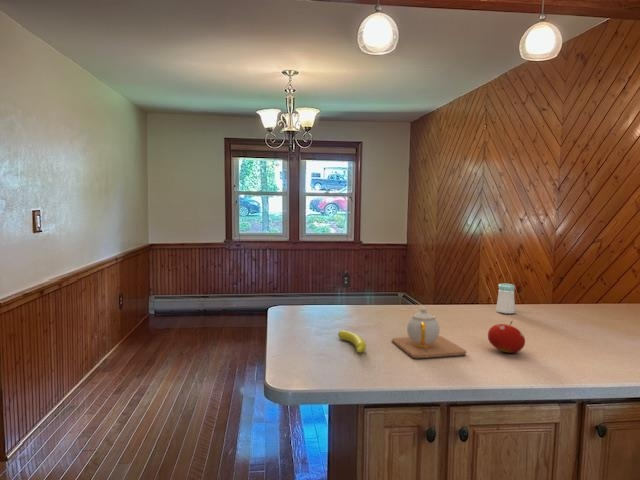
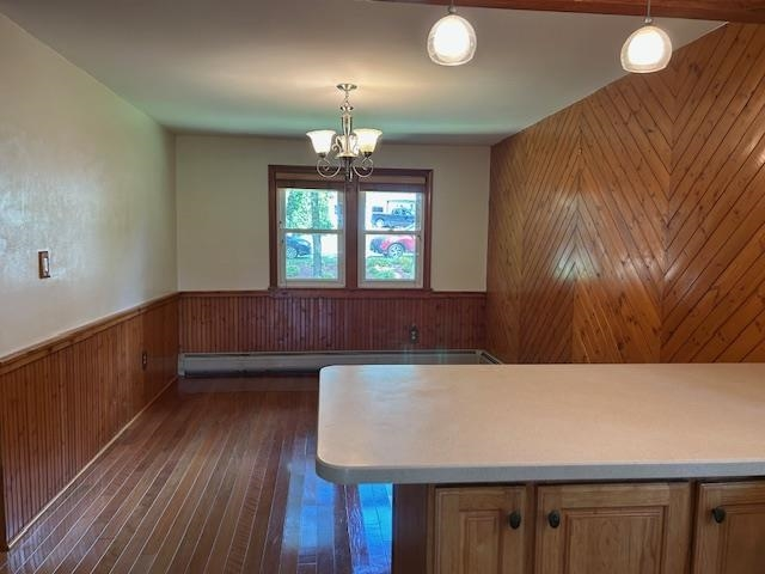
- teapot [391,306,467,359]
- fruit [487,320,526,354]
- salt shaker [495,282,516,314]
- banana [337,329,367,354]
